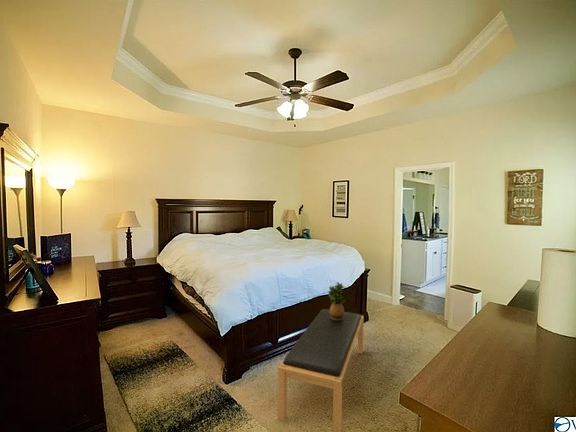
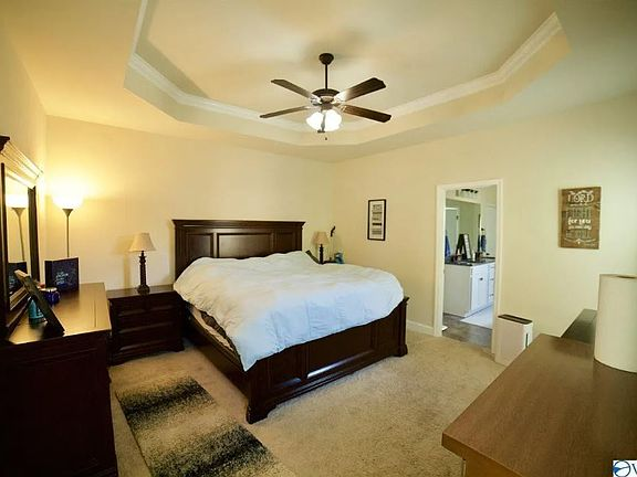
- potted plant [327,282,346,320]
- bench [277,308,365,432]
